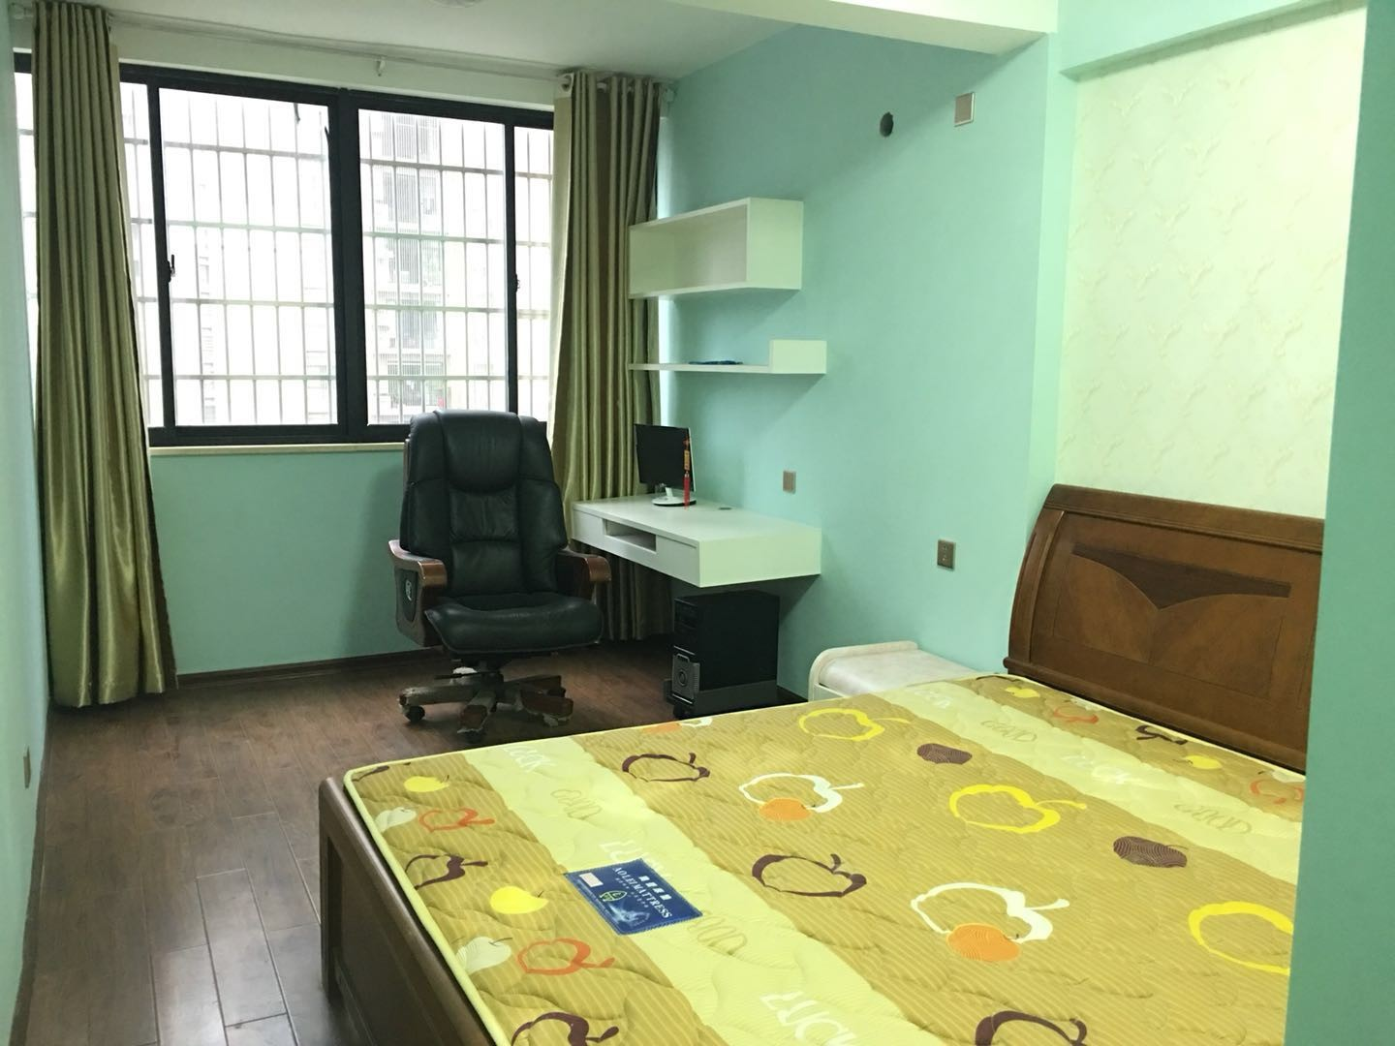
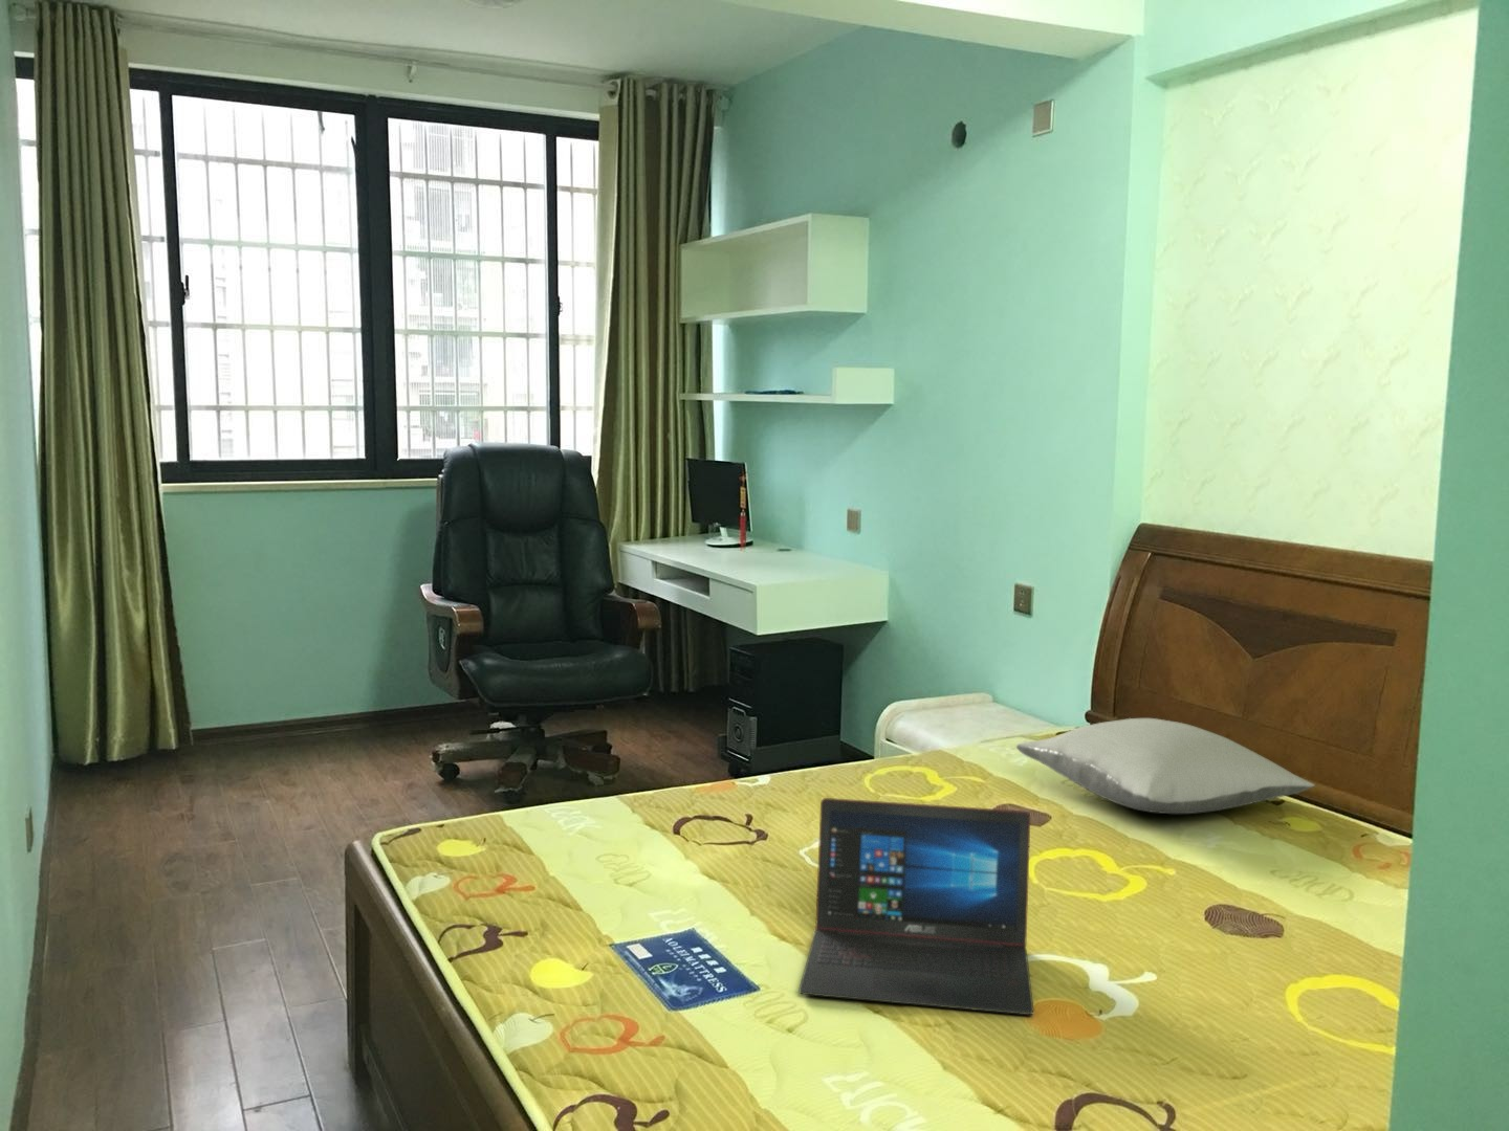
+ laptop [797,797,1034,1016]
+ pillow [1016,718,1317,815]
